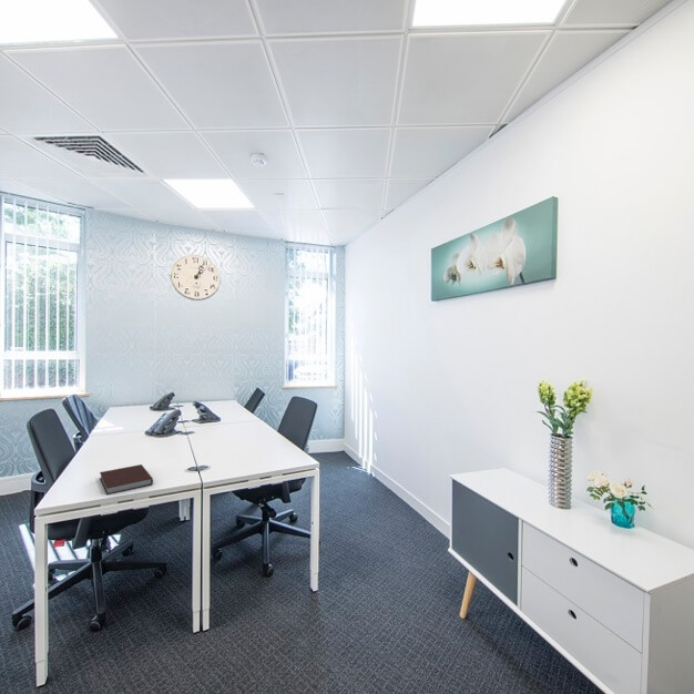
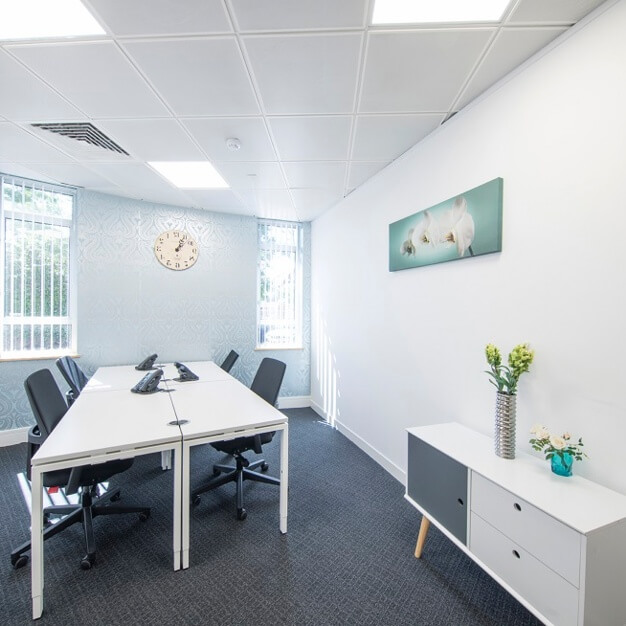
- notebook [99,463,154,496]
